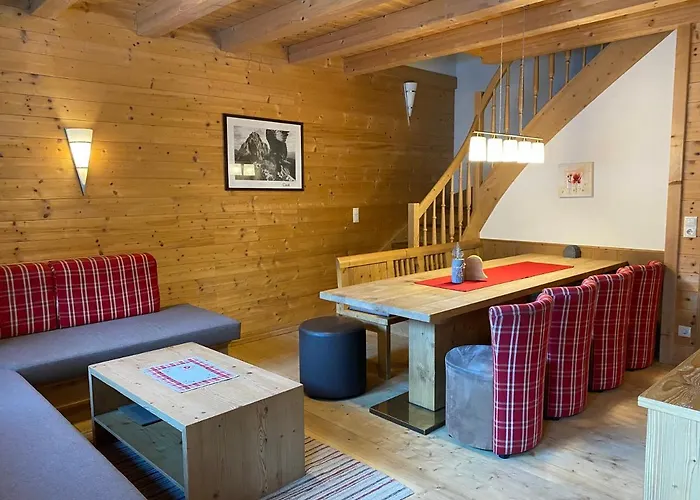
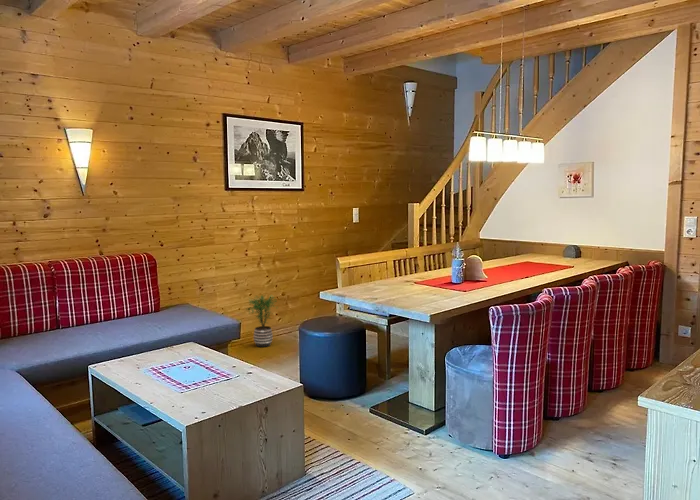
+ potted plant [245,293,278,348]
